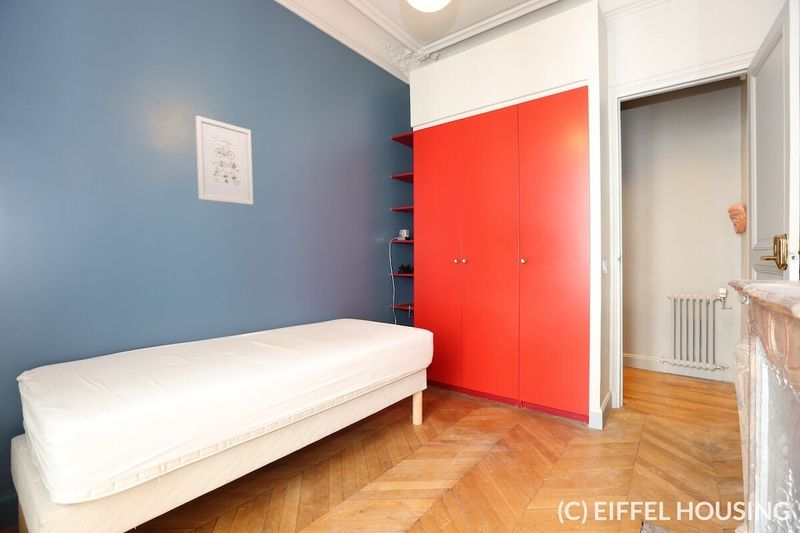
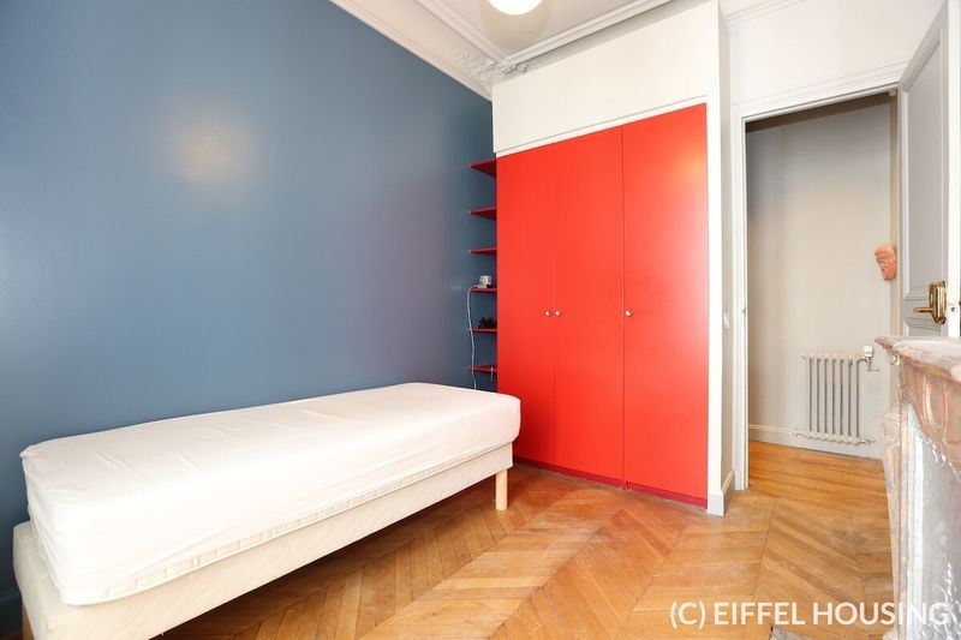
- wall art [195,115,254,206]
